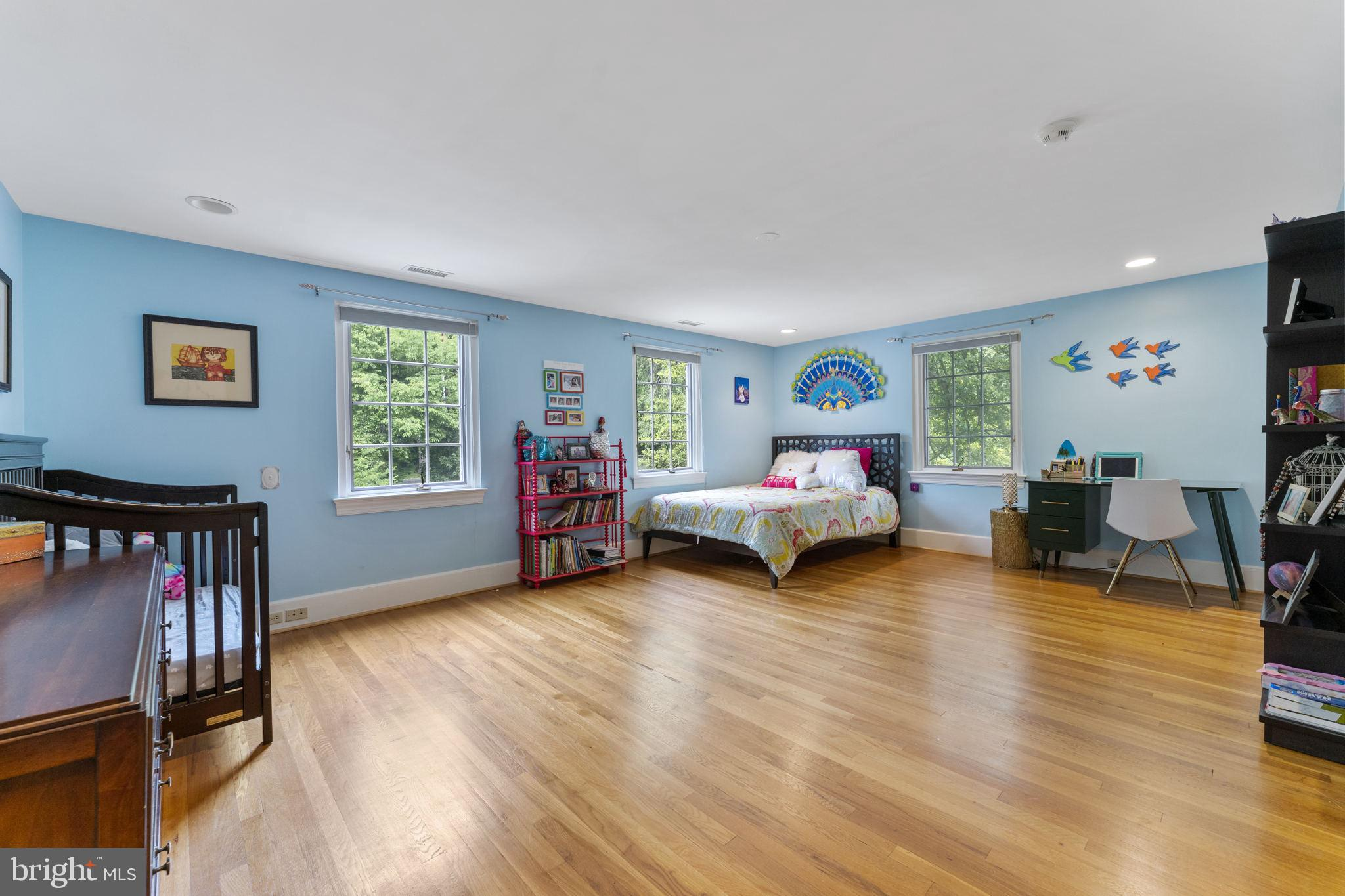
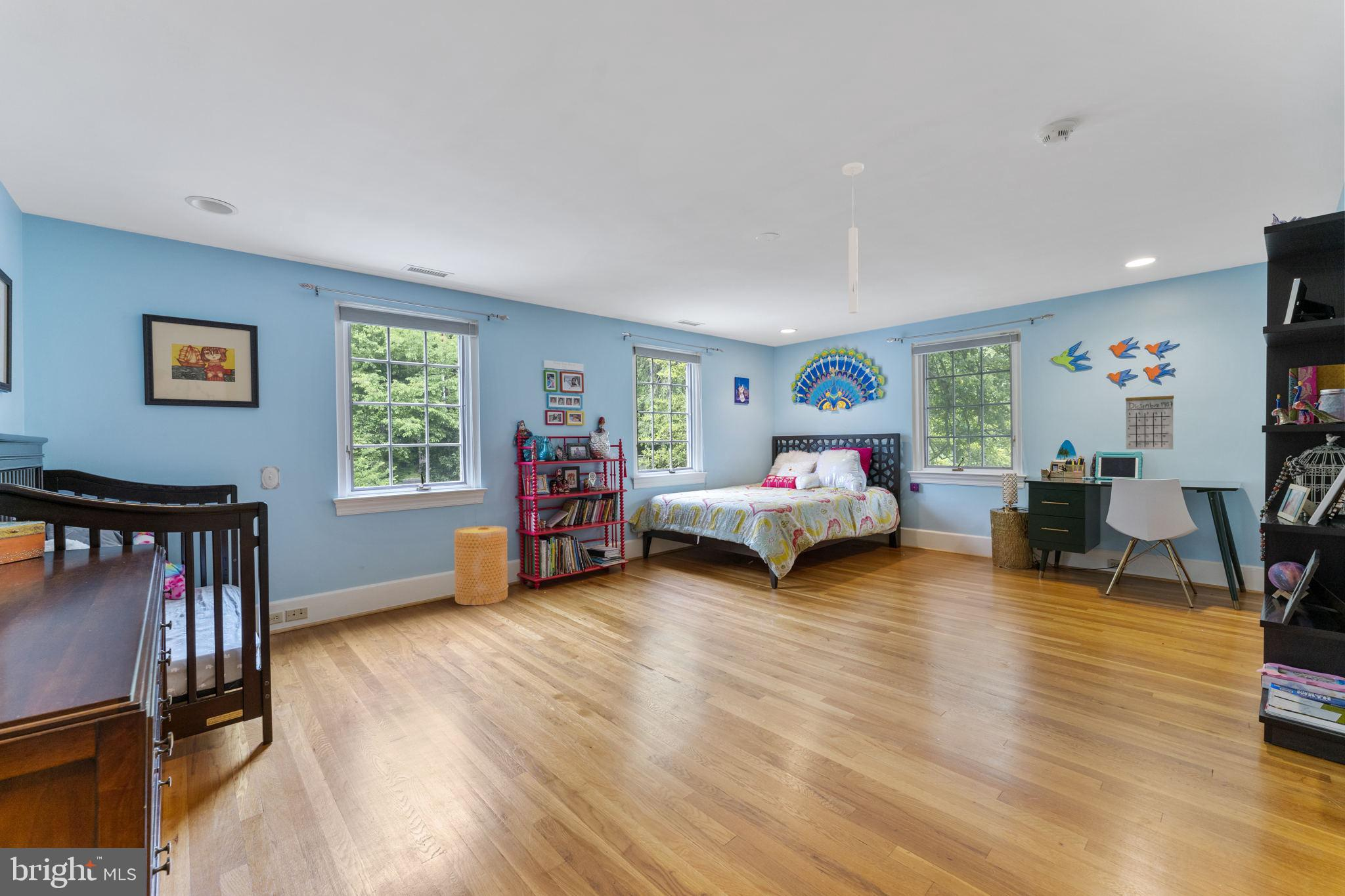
+ calendar [1125,384,1175,450]
+ ceiling light [841,161,864,314]
+ basket [453,525,509,606]
